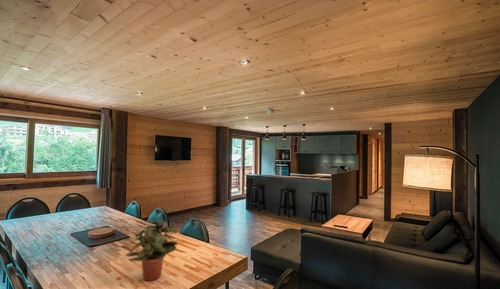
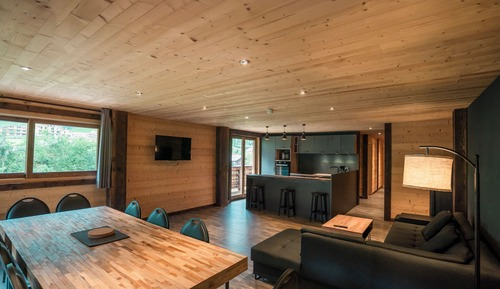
- potted plant [123,218,179,282]
